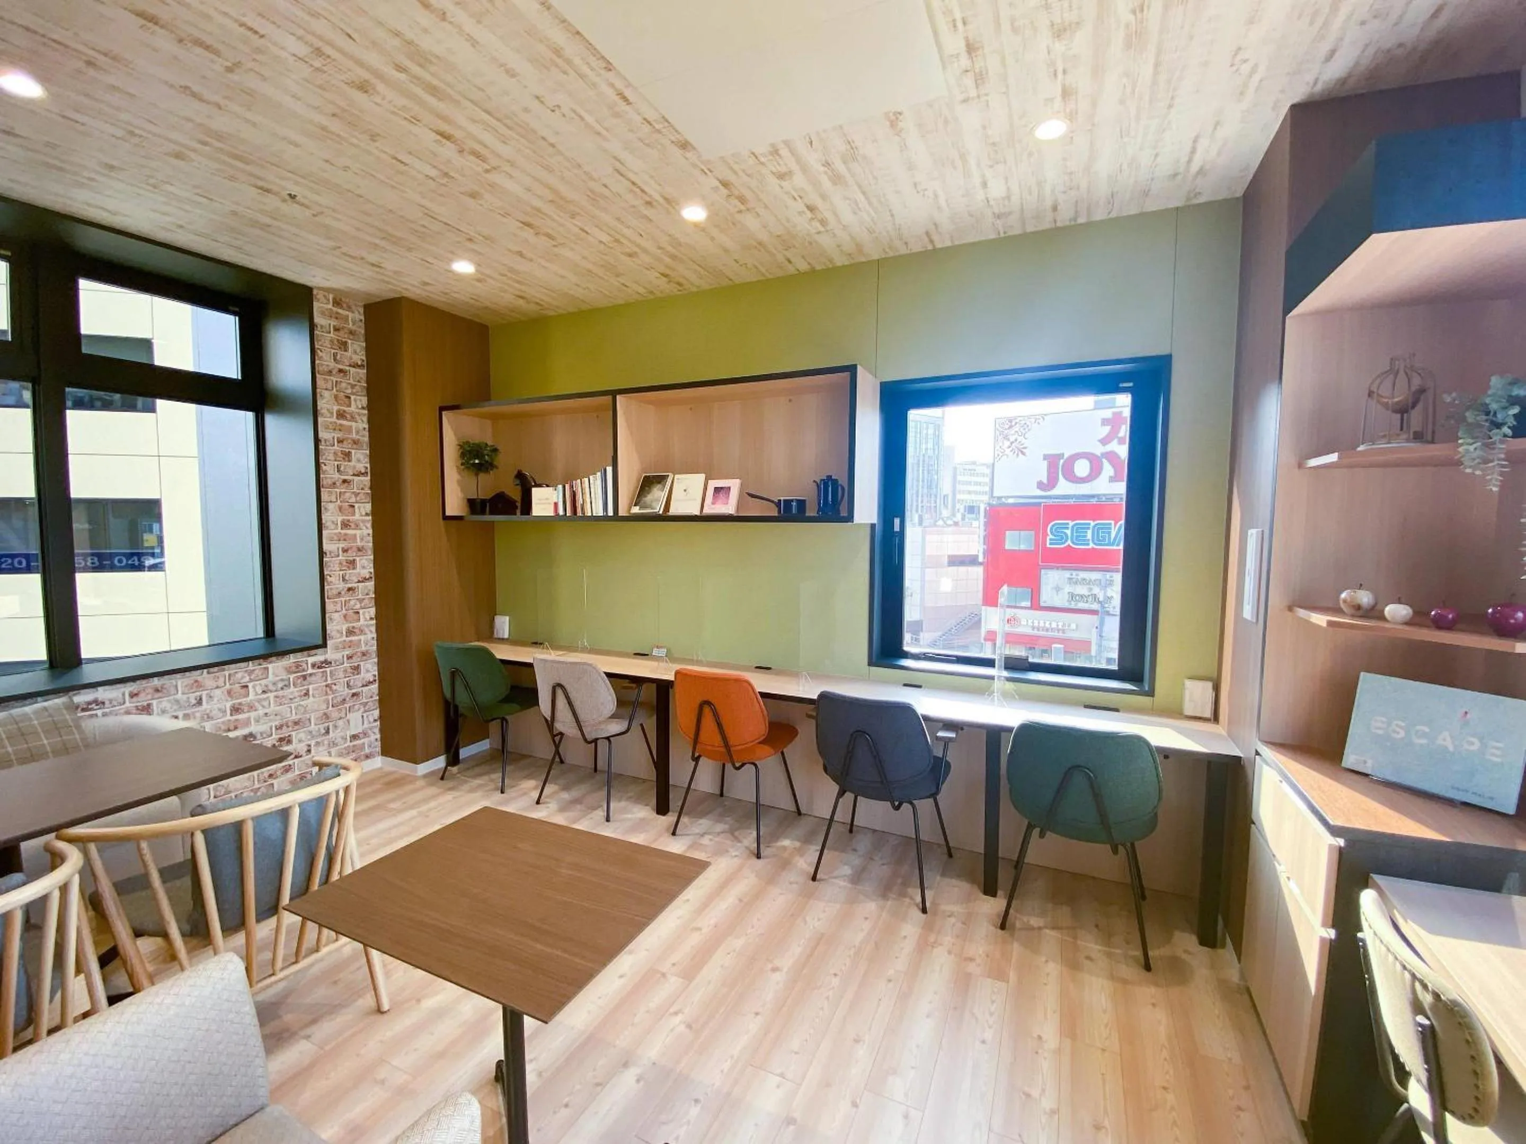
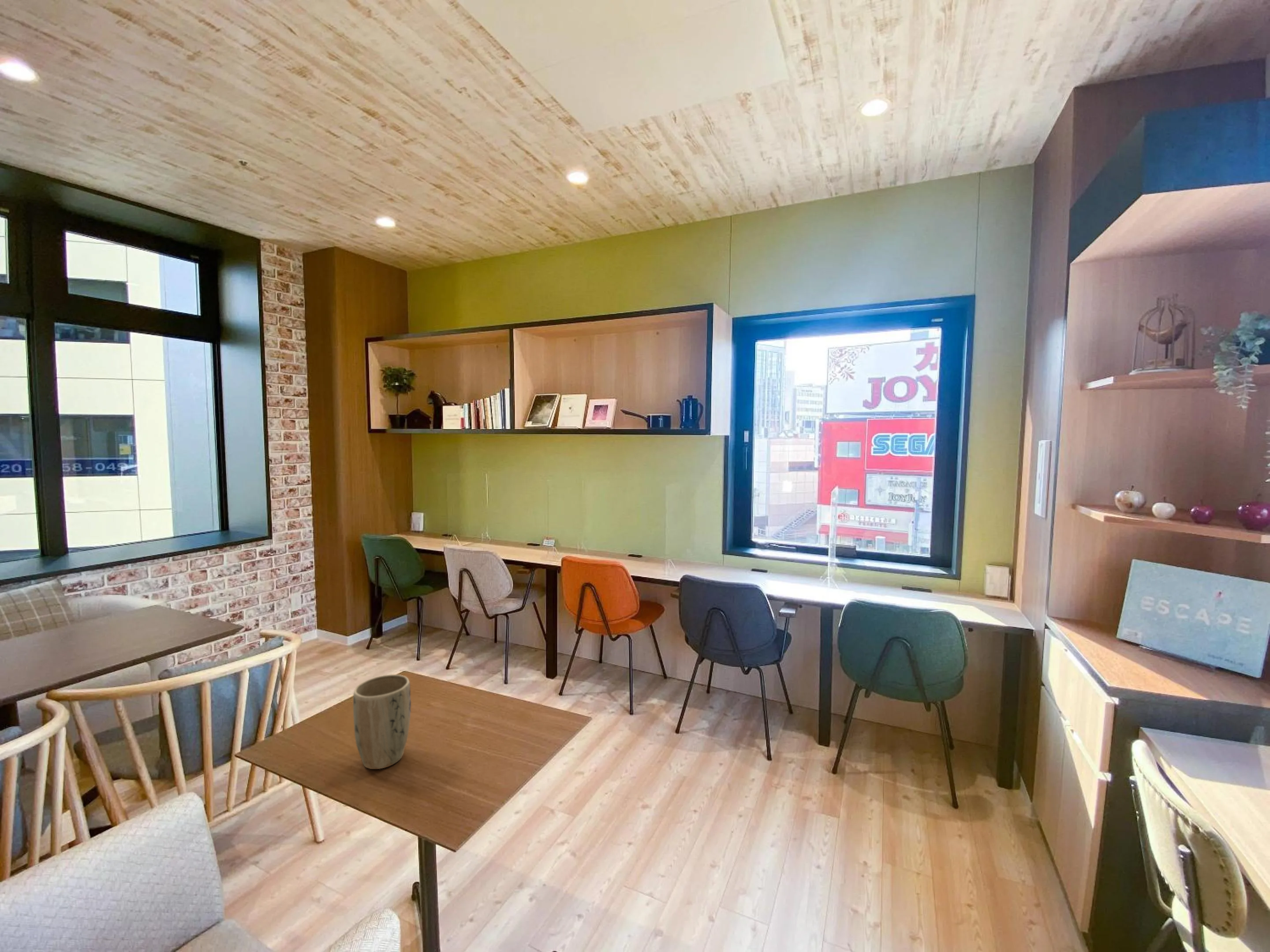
+ plant pot [353,674,411,770]
